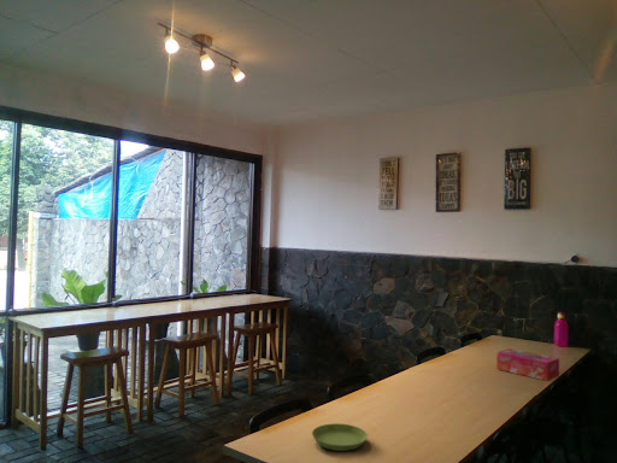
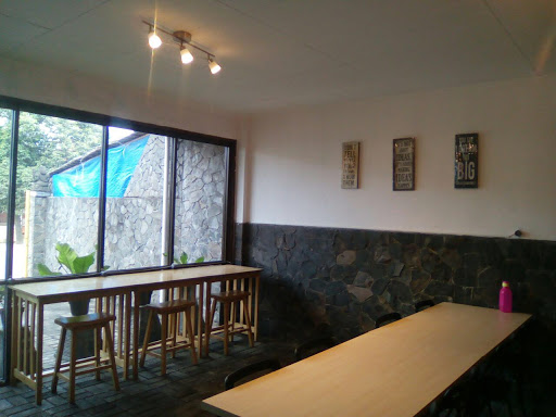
- saucer [311,422,369,452]
- tissue box [495,347,560,382]
